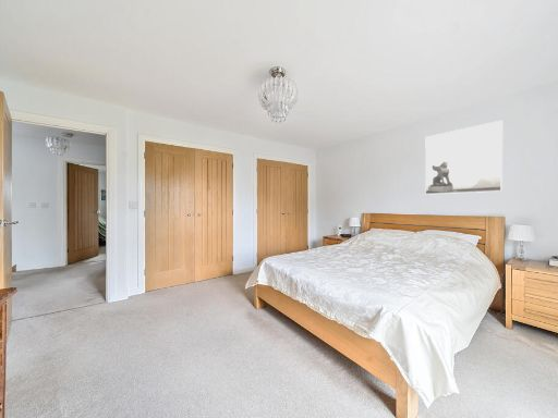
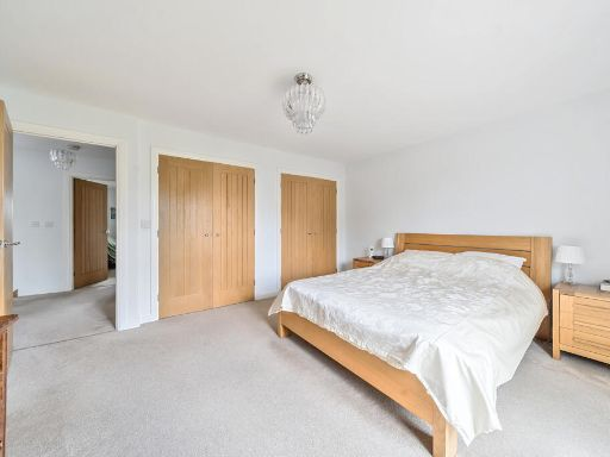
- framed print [424,119,504,195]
